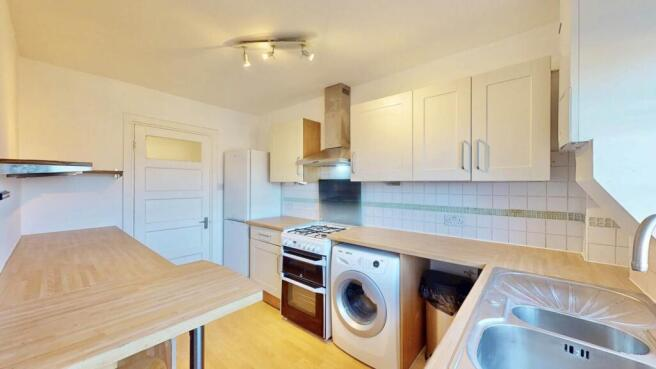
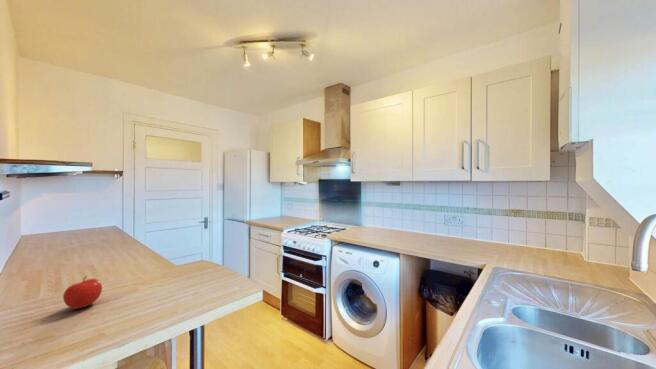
+ fruit [62,275,103,310]
